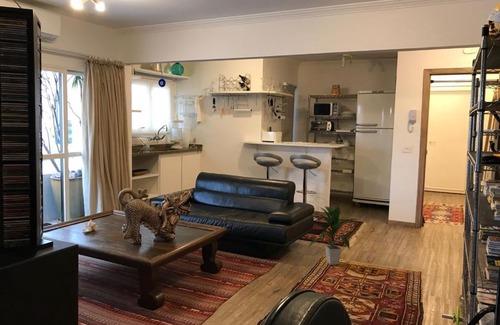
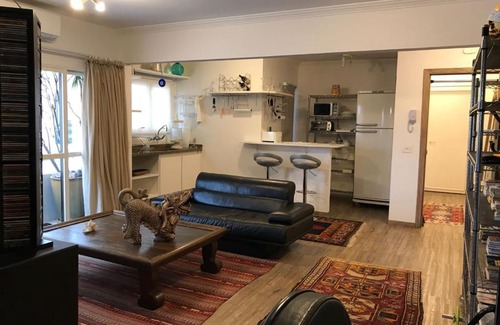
- indoor plant [307,205,358,266]
